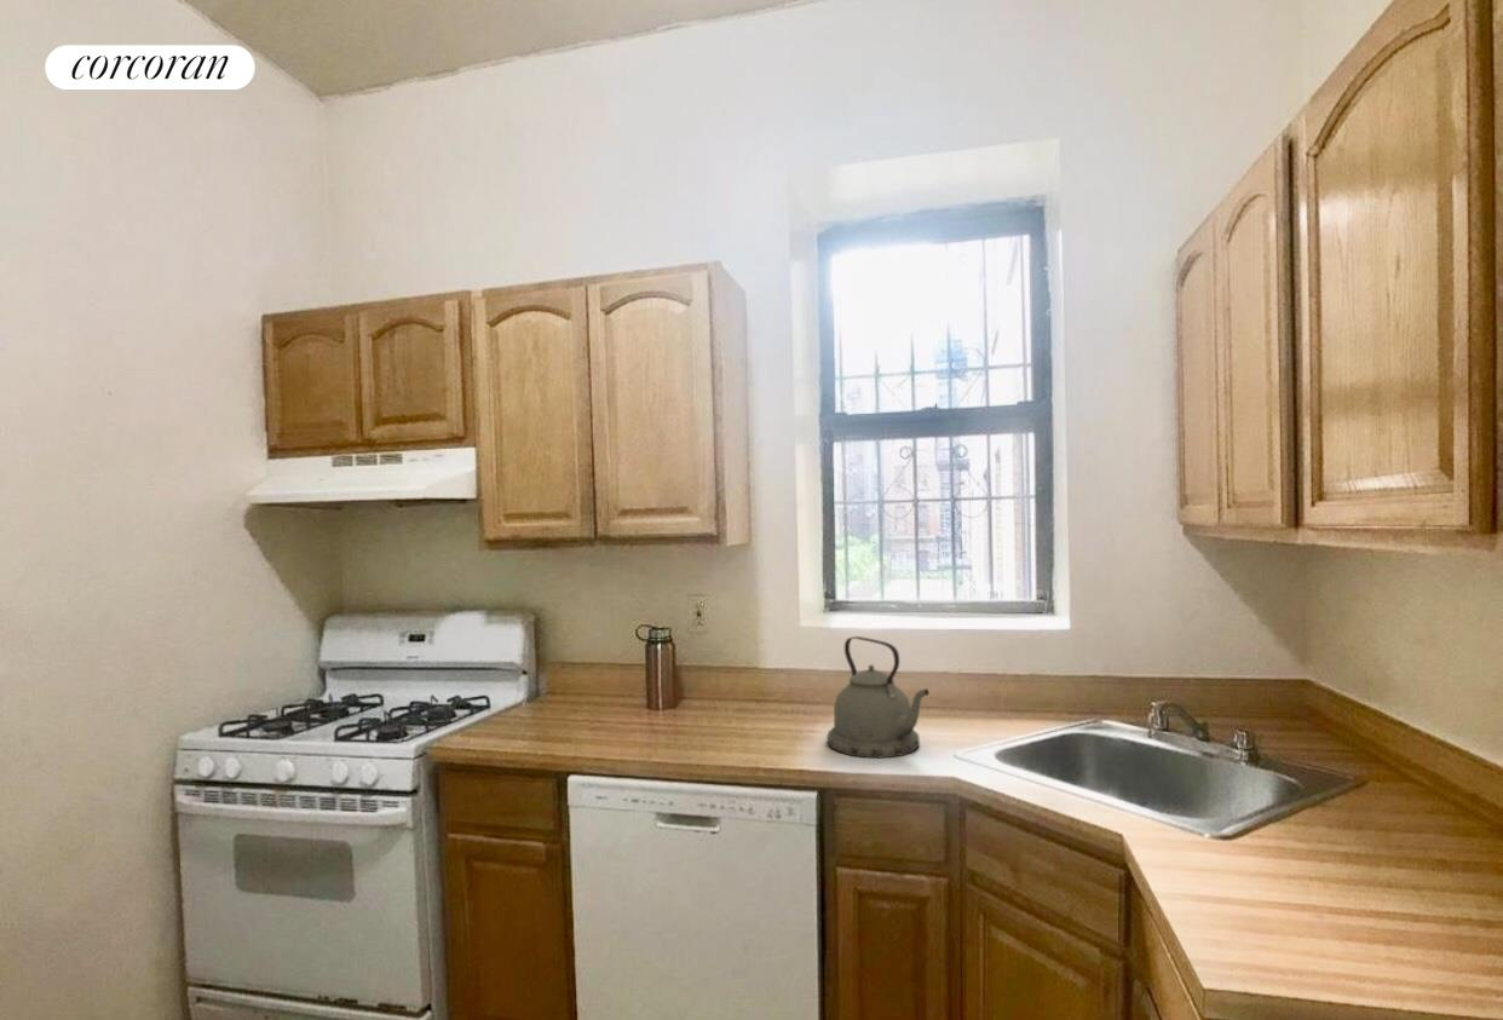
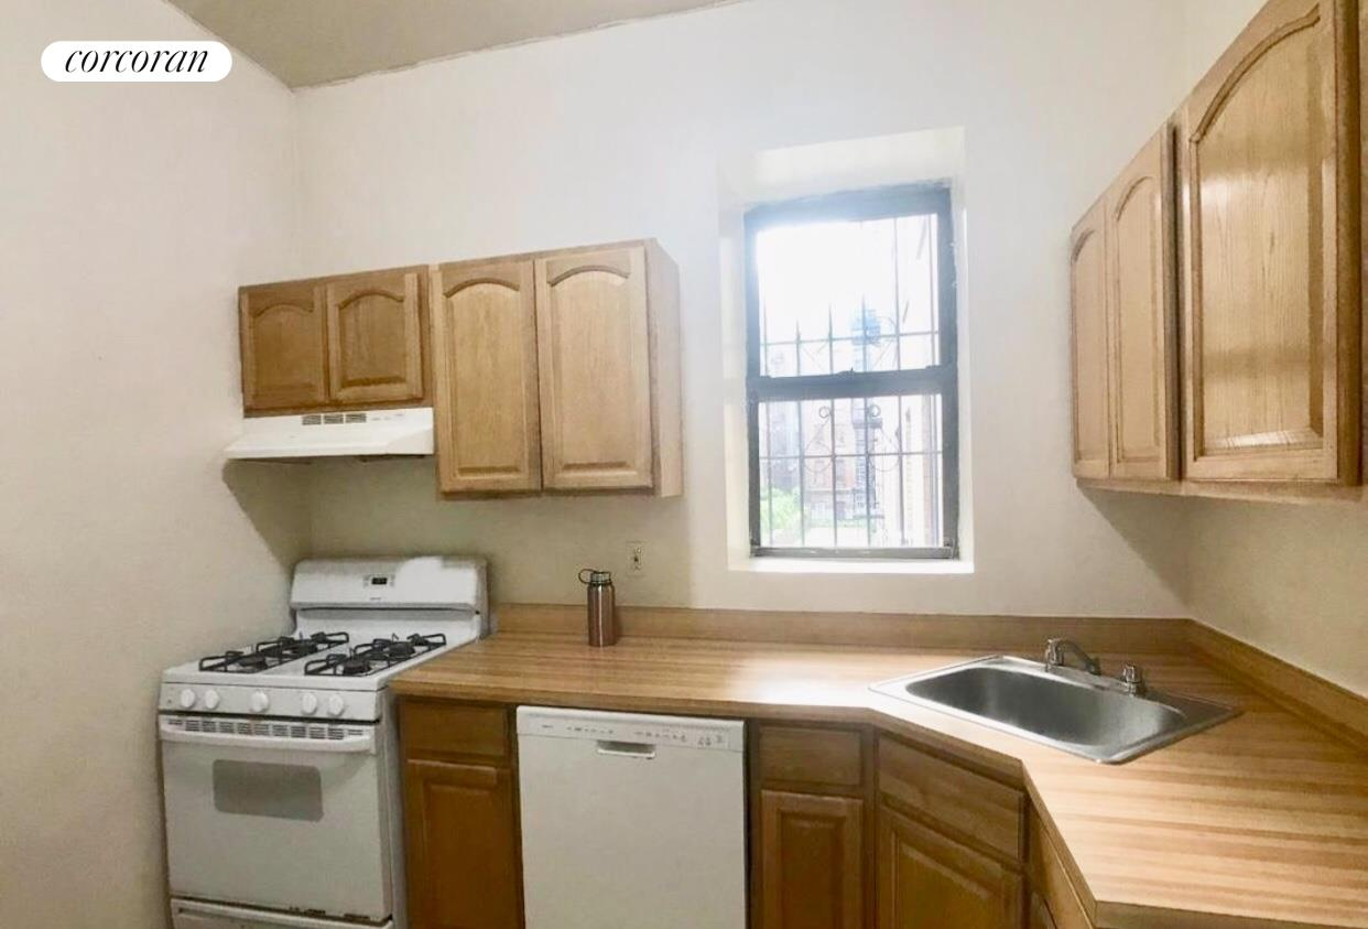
- kettle [825,635,931,759]
